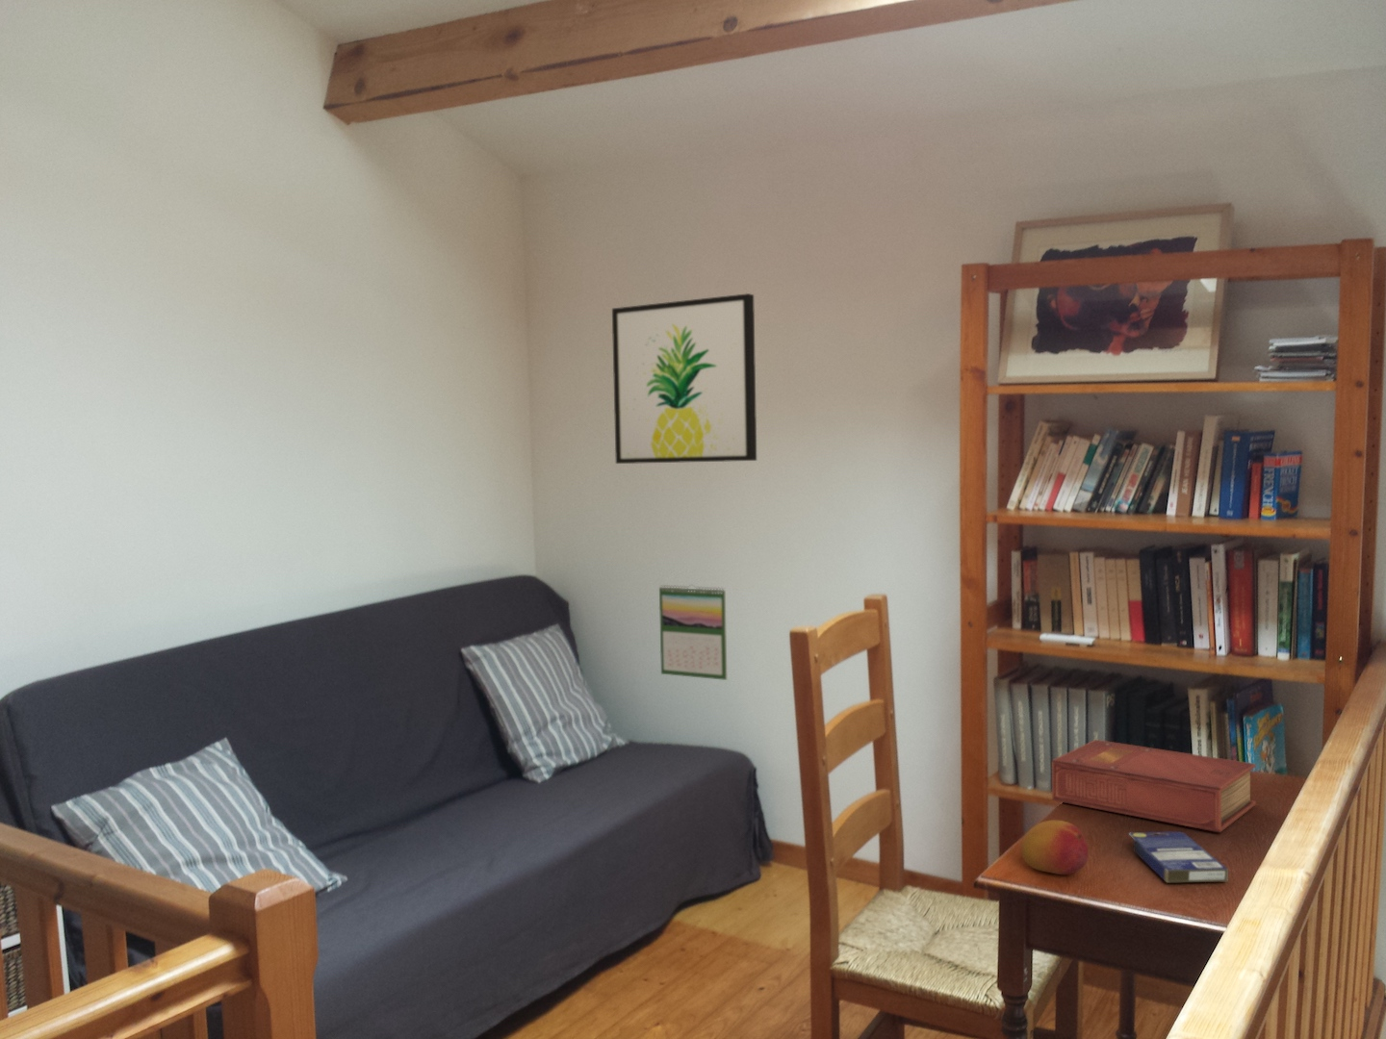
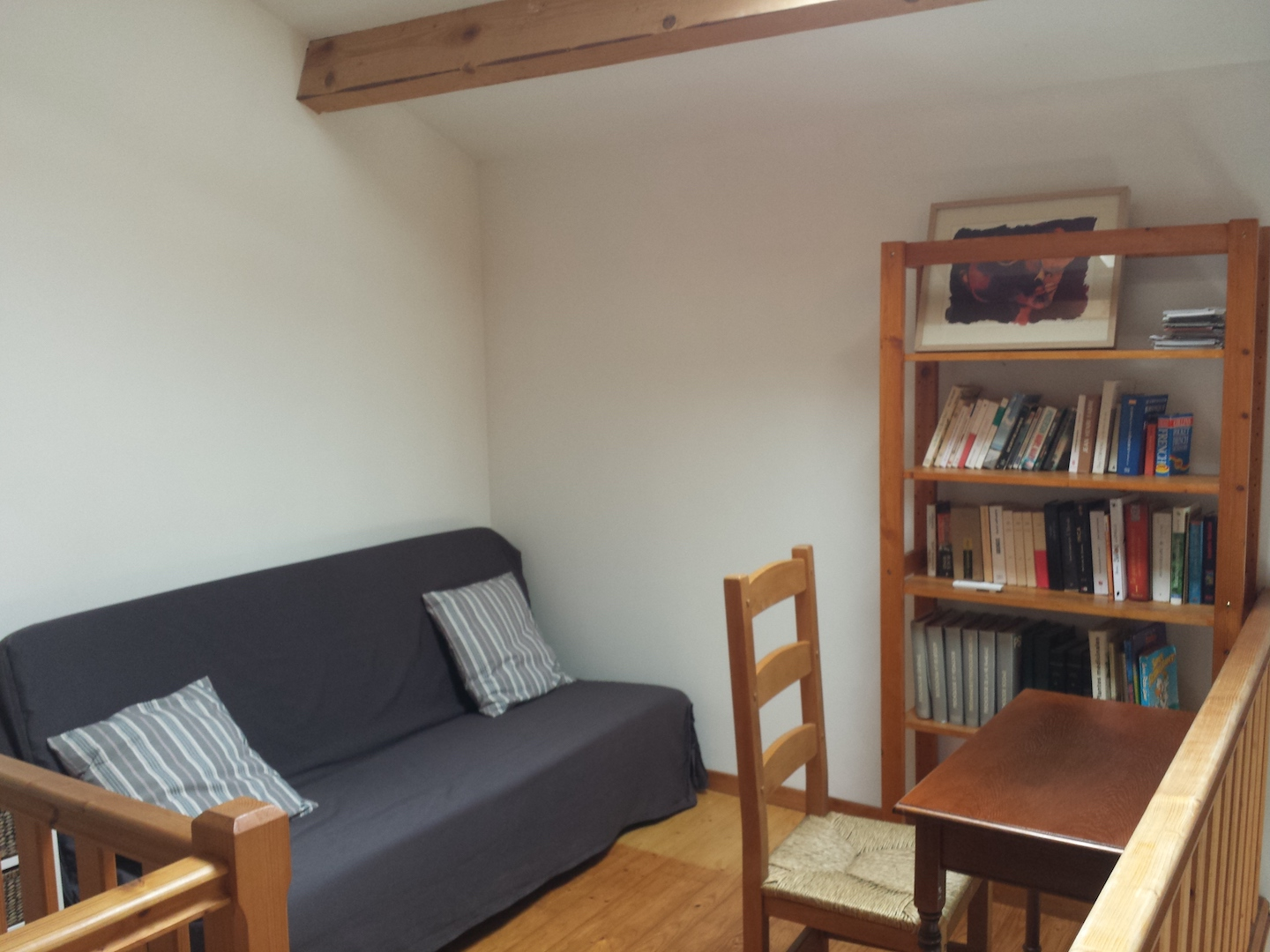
- small box [1128,832,1229,884]
- fruit [1020,820,1089,875]
- wall art [611,292,757,465]
- book [1051,739,1257,833]
- calendar [658,584,728,681]
